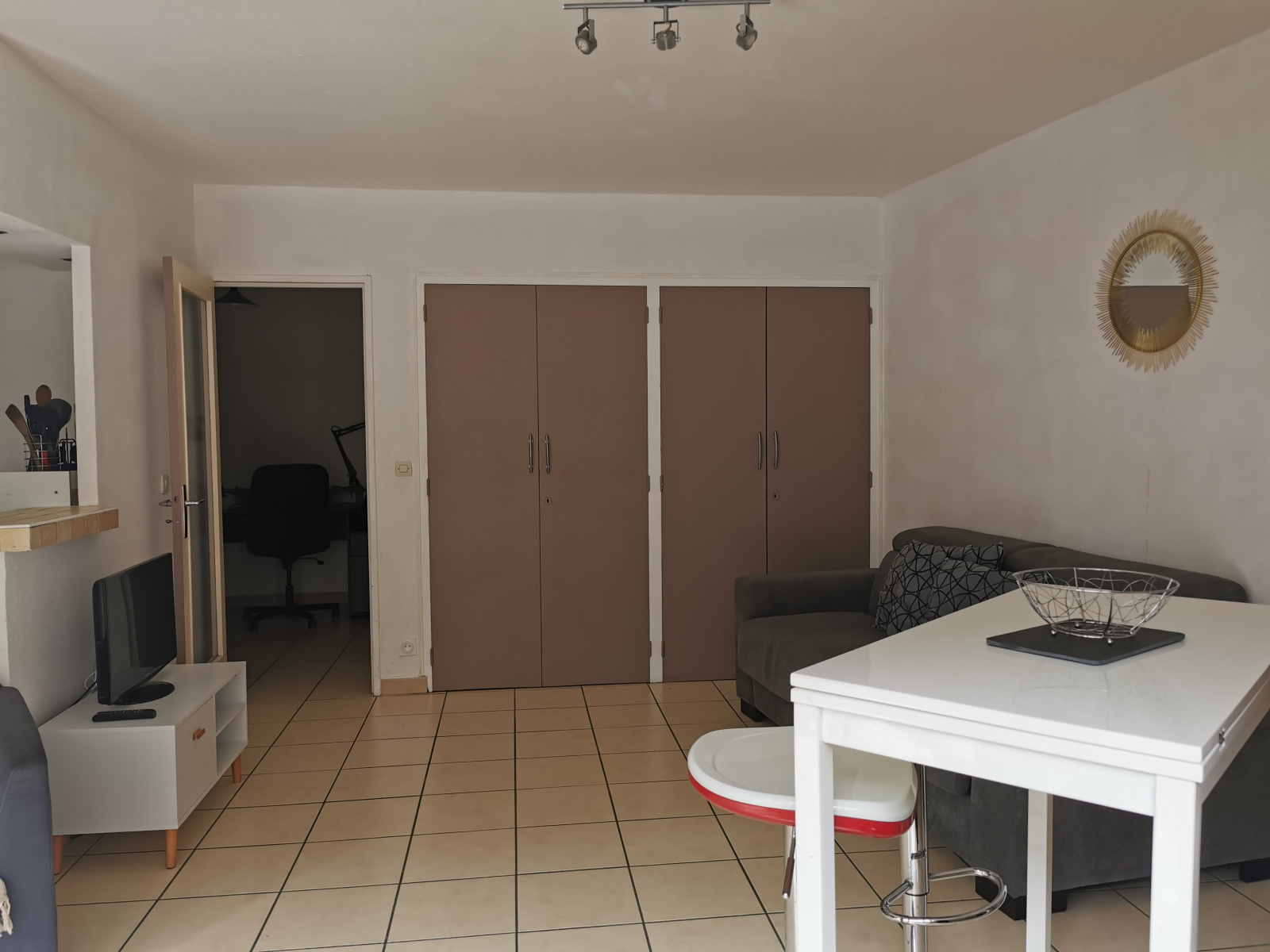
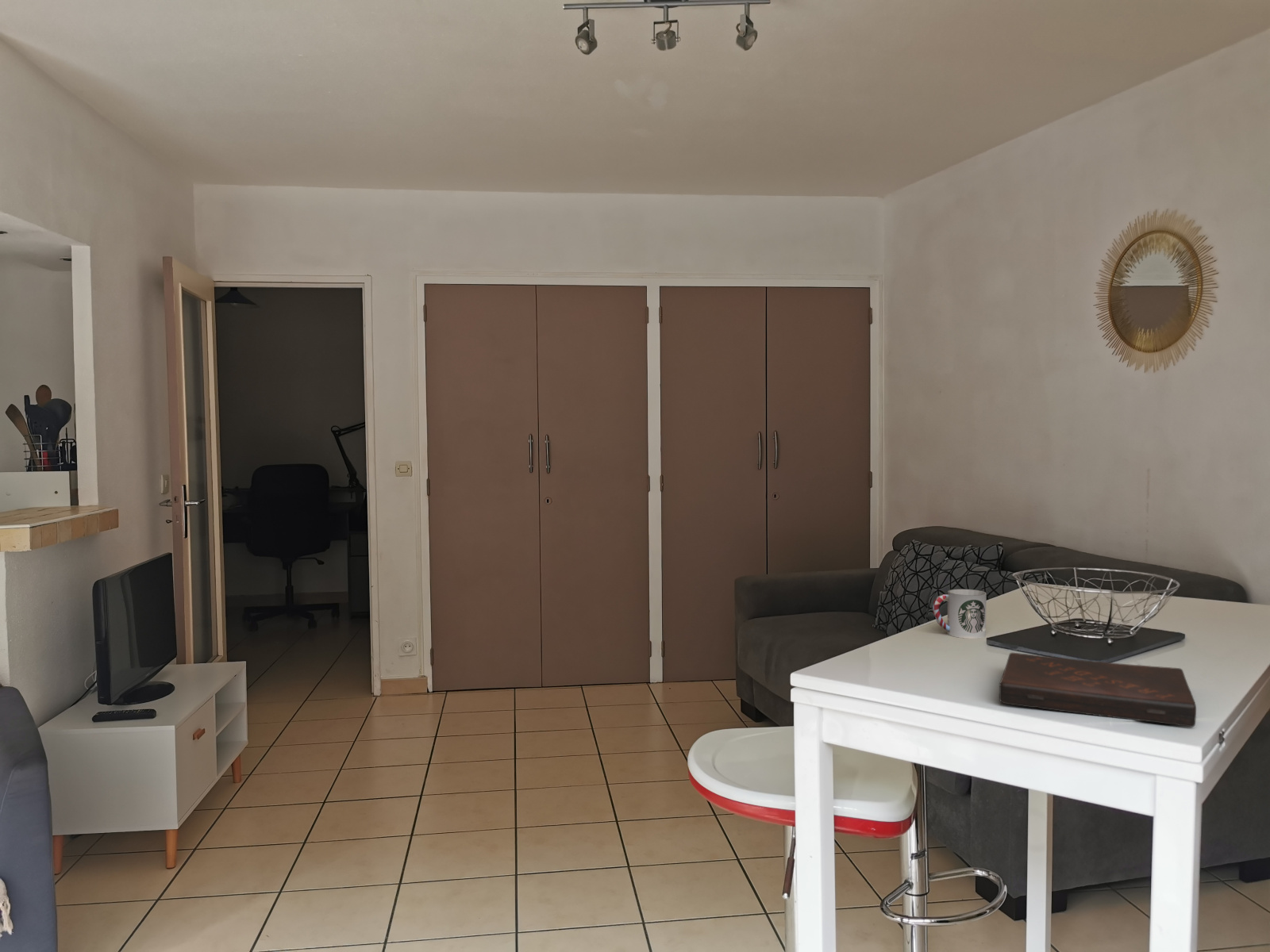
+ book [999,652,1197,727]
+ cup [932,589,987,639]
